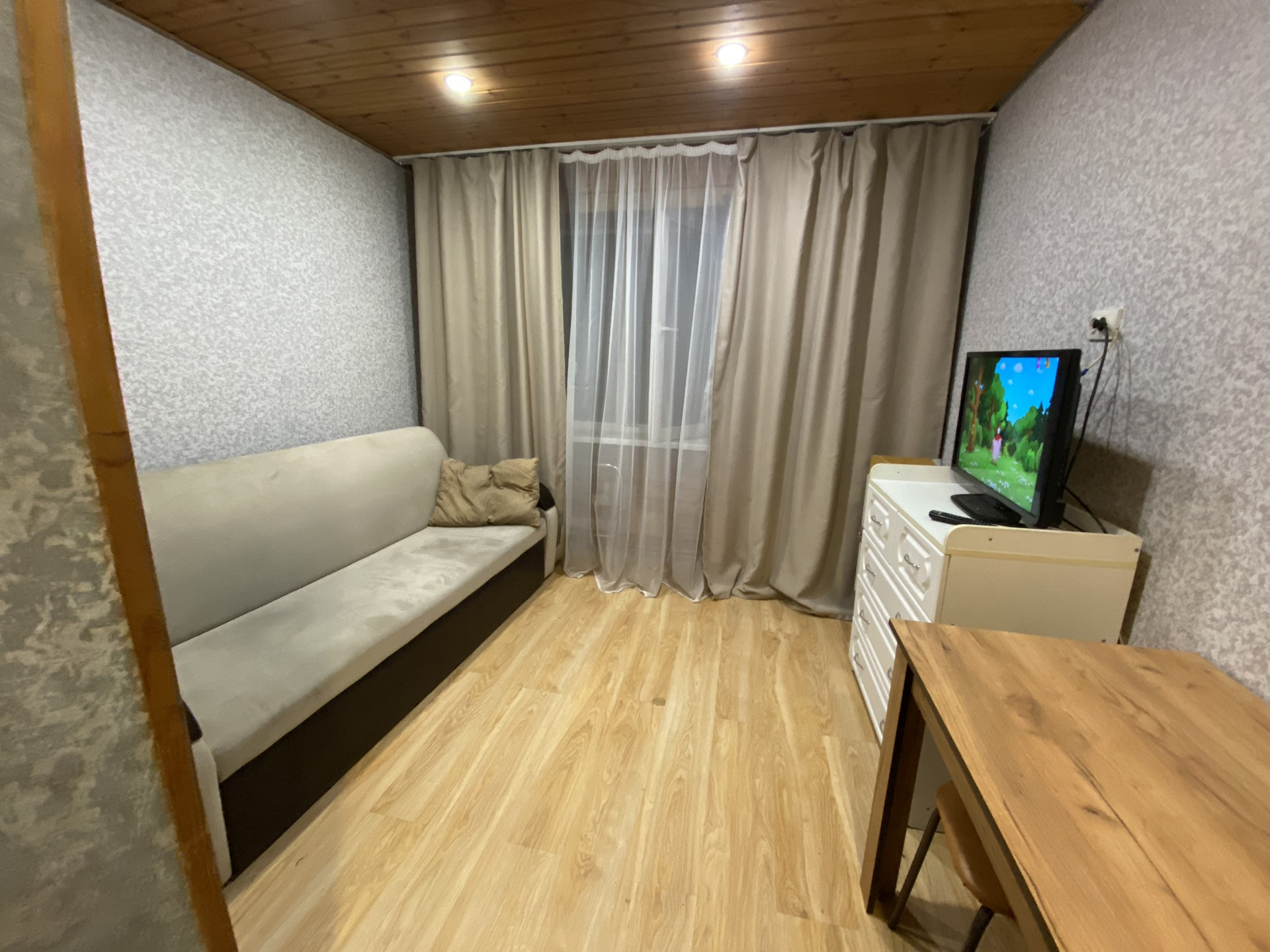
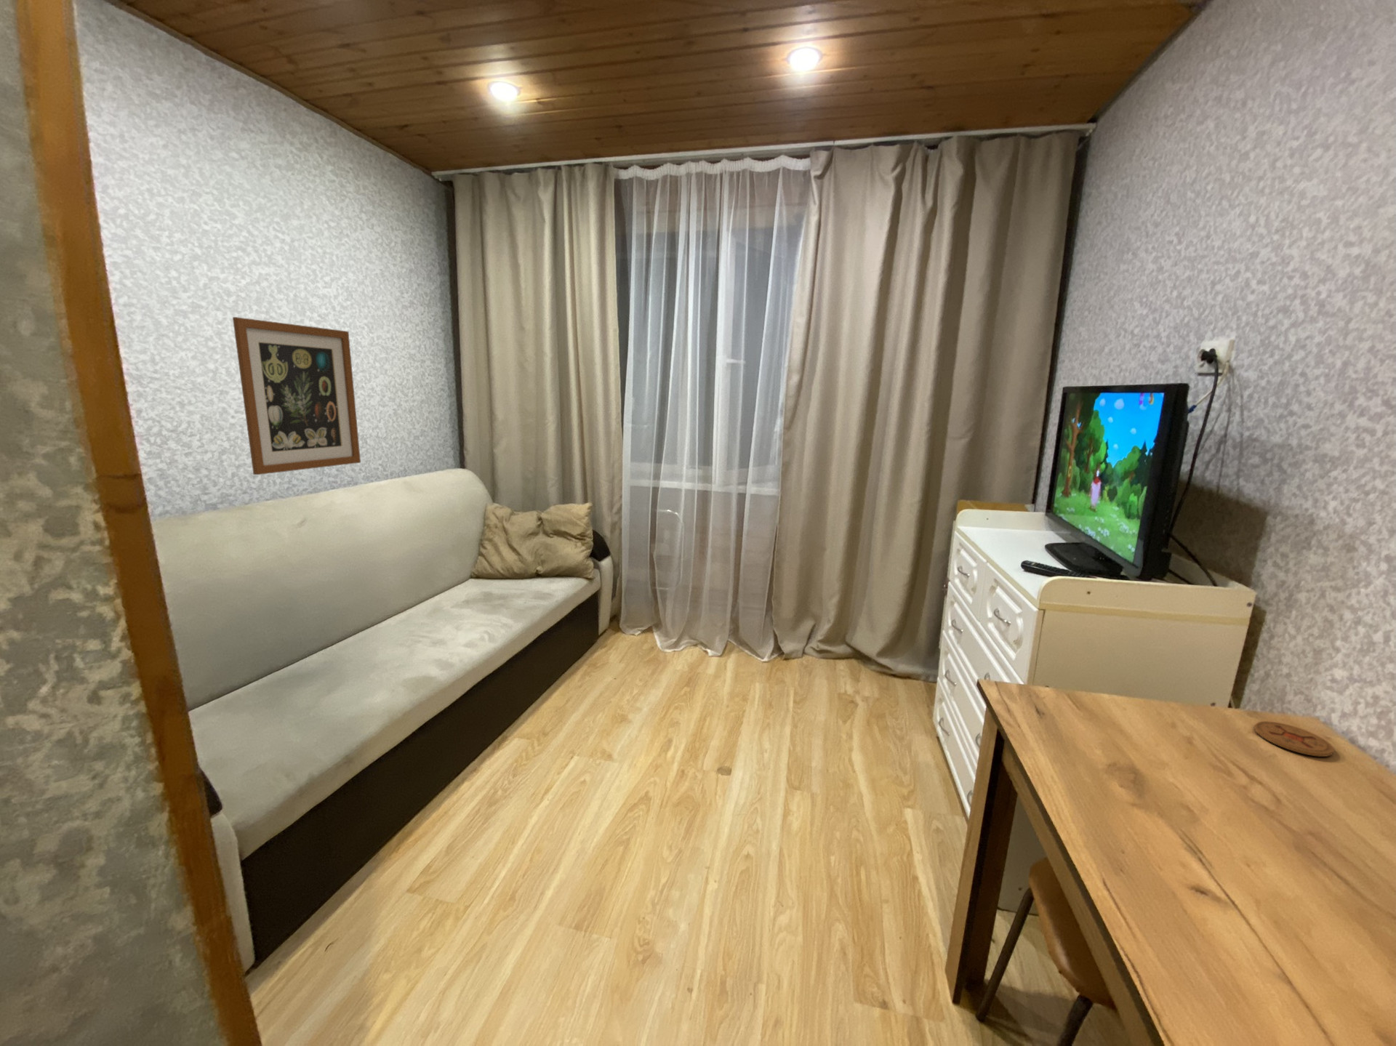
+ coaster [1253,721,1334,757]
+ wall art [232,316,362,476]
